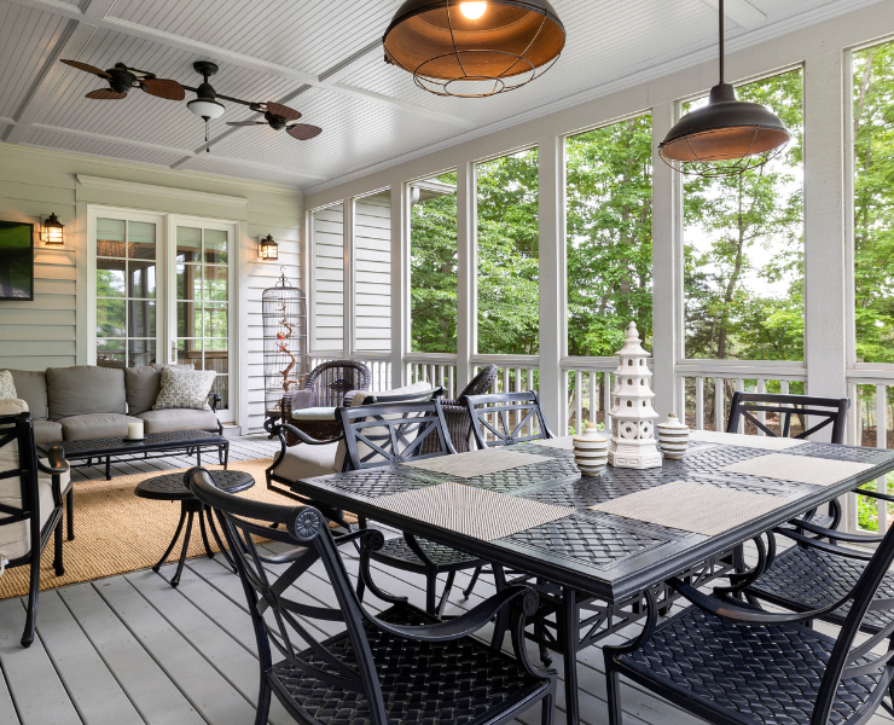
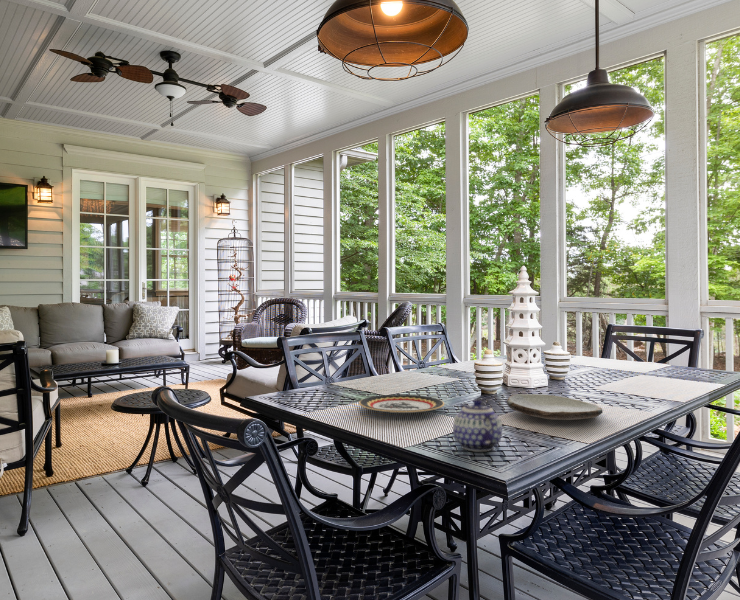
+ plate [358,394,446,414]
+ plate [506,393,604,421]
+ teapot [452,398,503,453]
